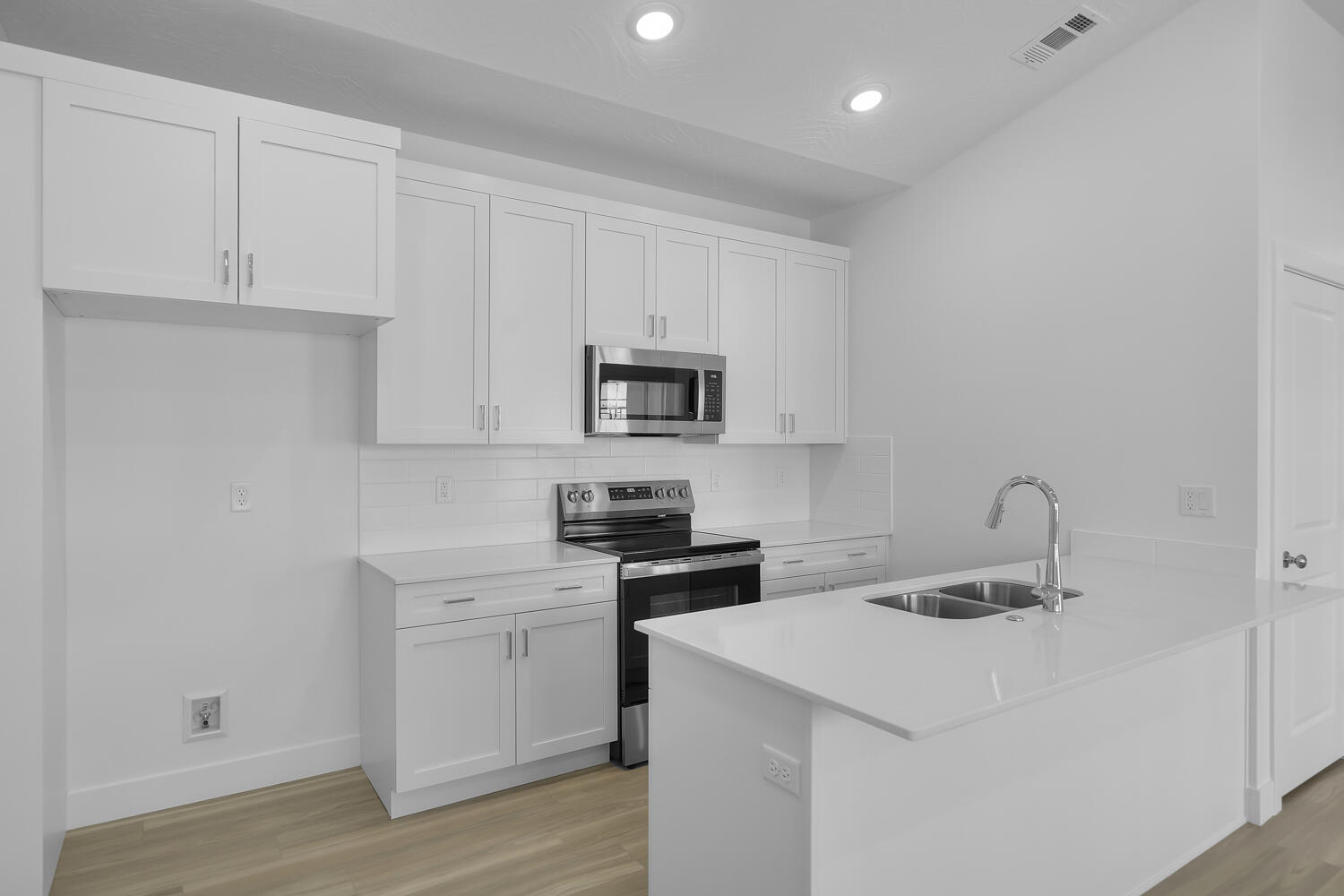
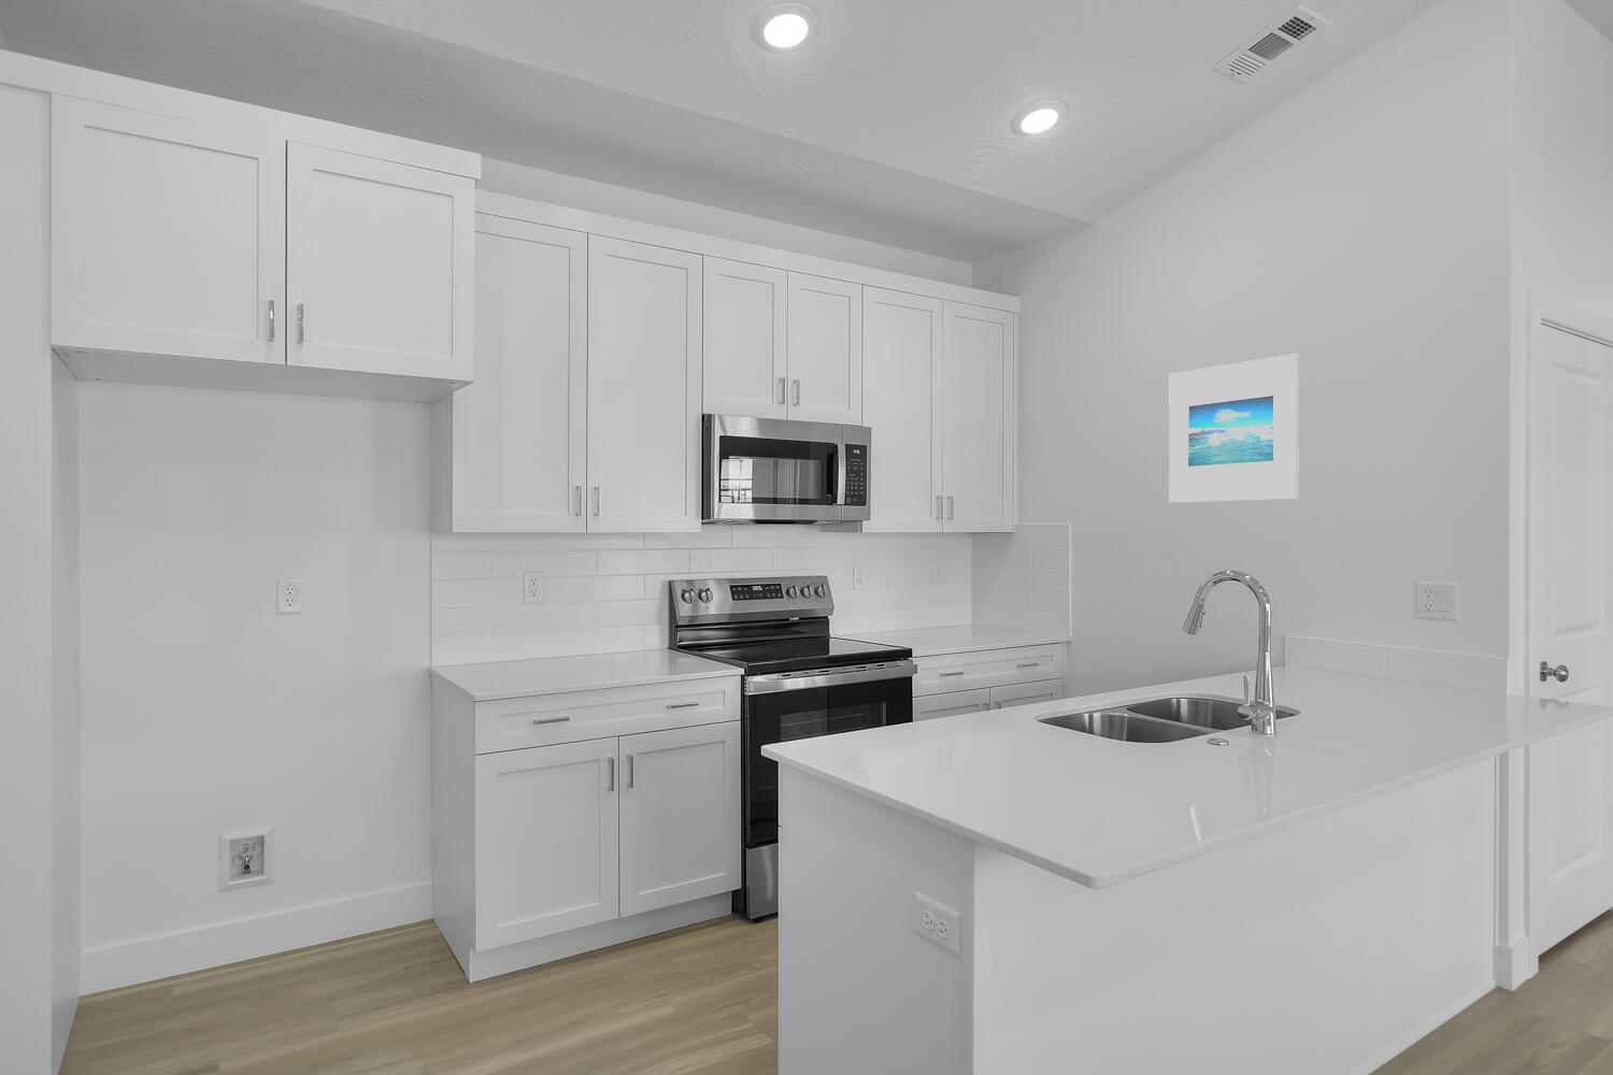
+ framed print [1168,353,1300,504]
